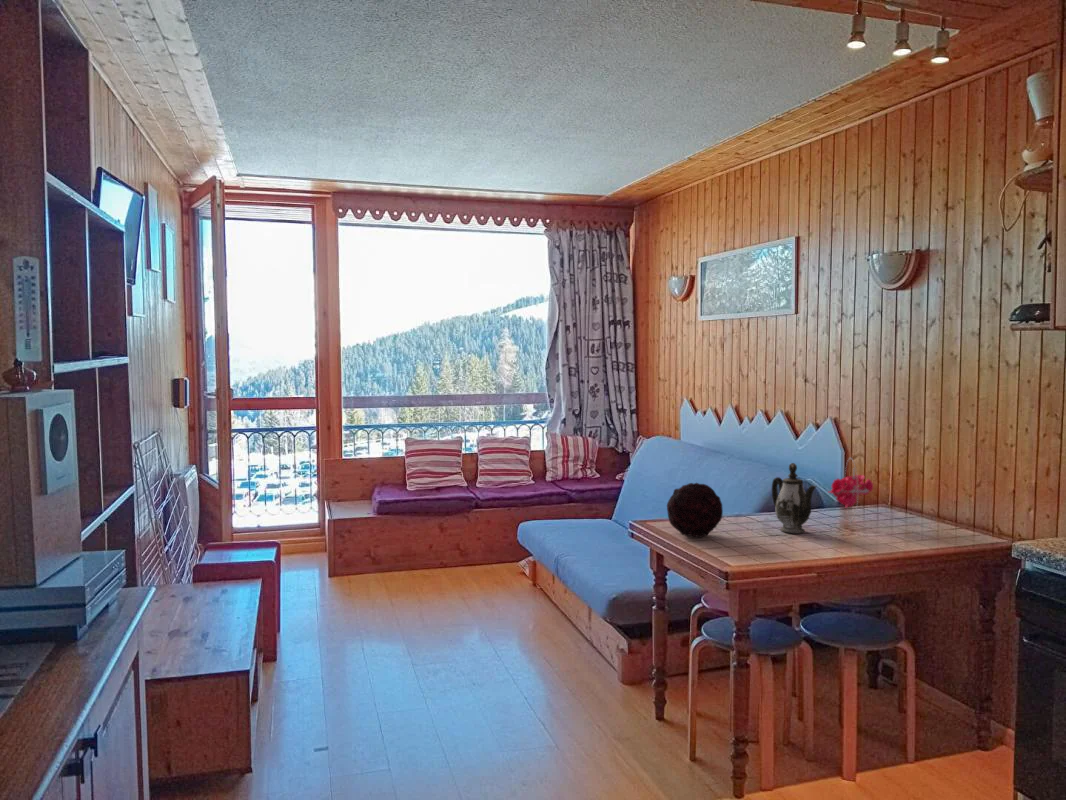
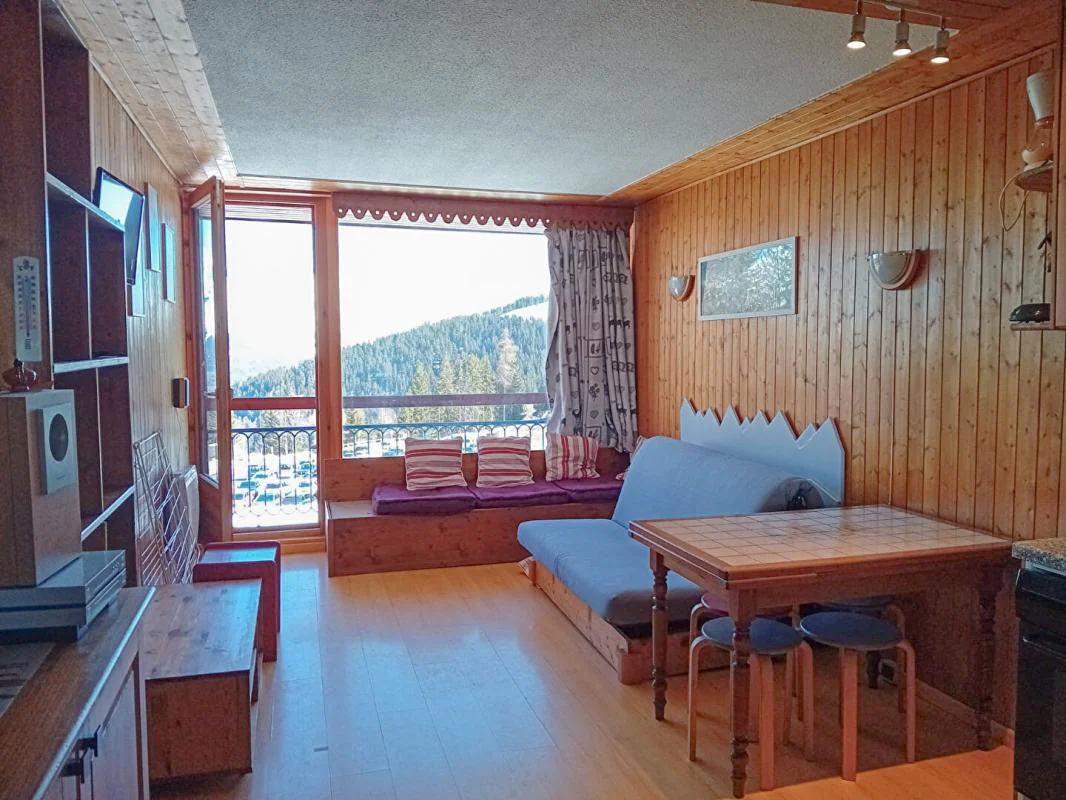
- teapot [771,462,817,535]
- flower [827,456,874,525]
- decorative orb [666,482,724,538]
